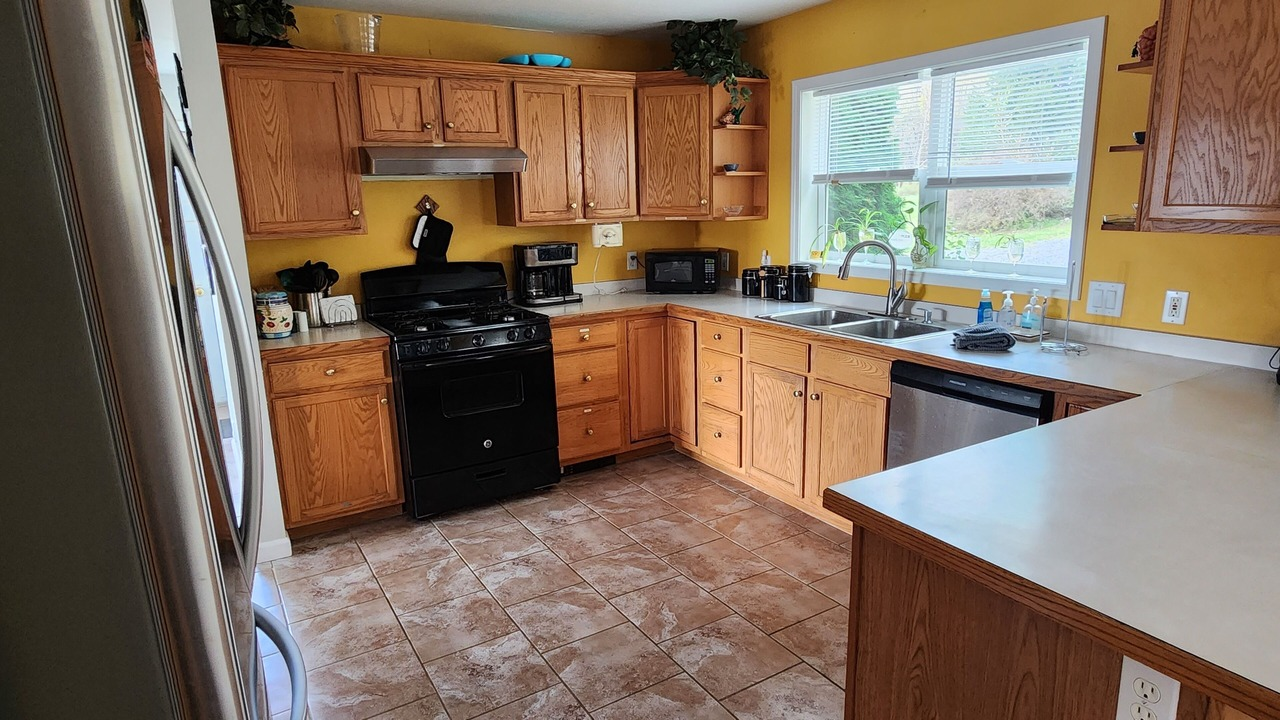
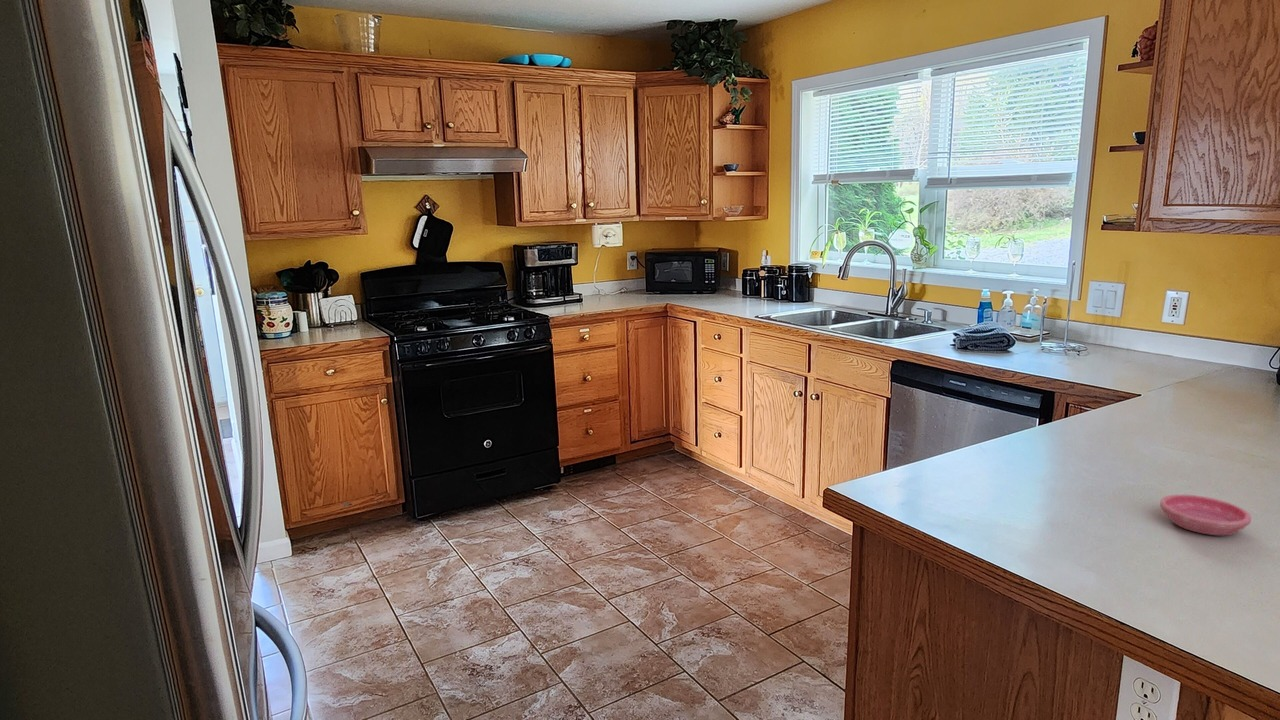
+ saucer [1159,494,1252,536]
